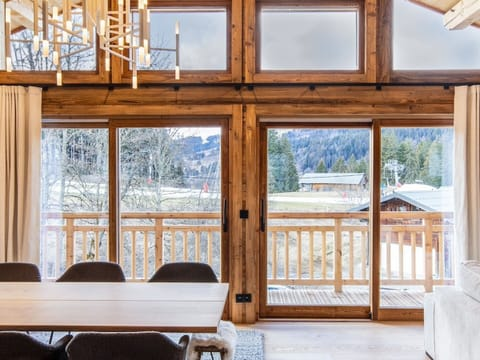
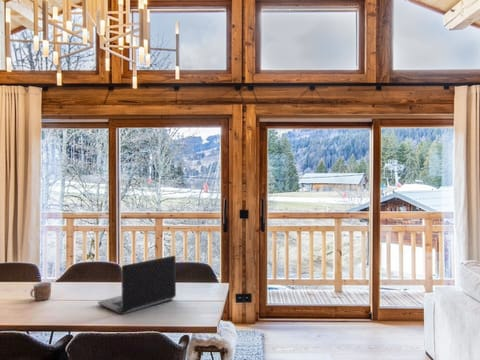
+ laptop computer [97,255,177,315]
+ mug [29,281,52,302]
